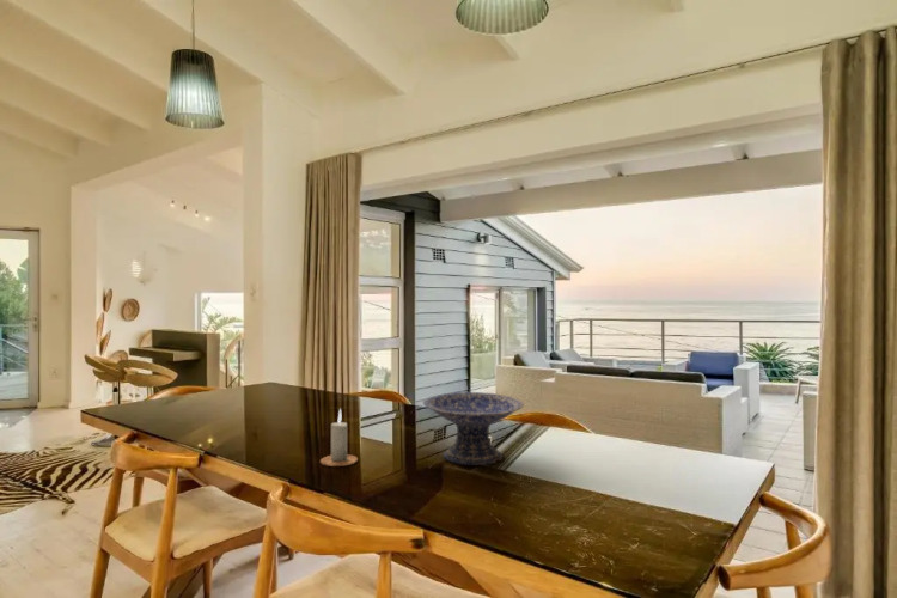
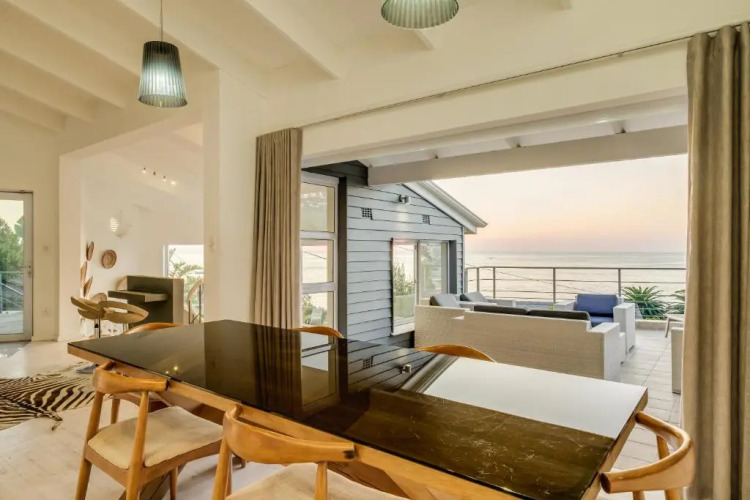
- decorative bowl [422,391,525,466]
- candle [319,408,359,468]
